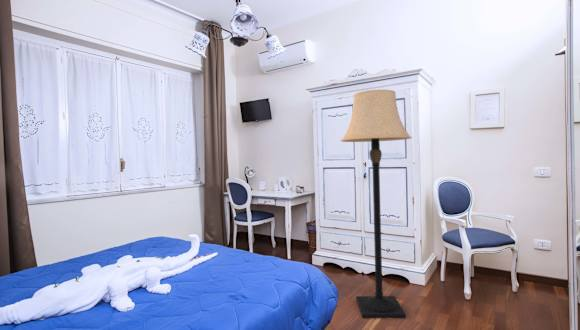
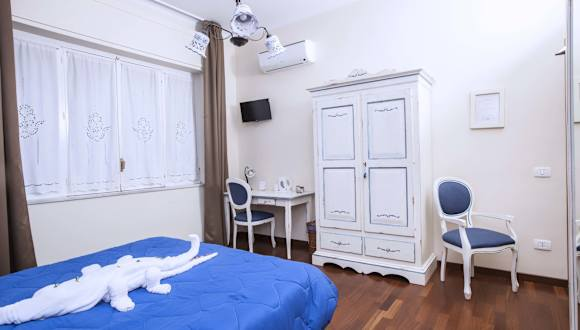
- lamp [340,88,413,319]
